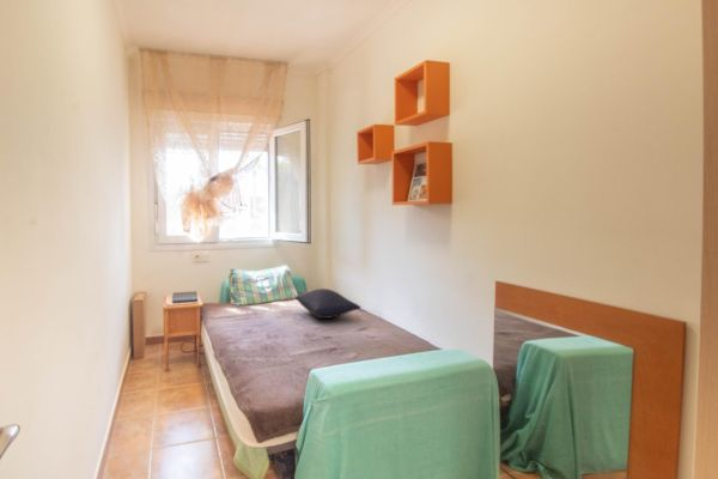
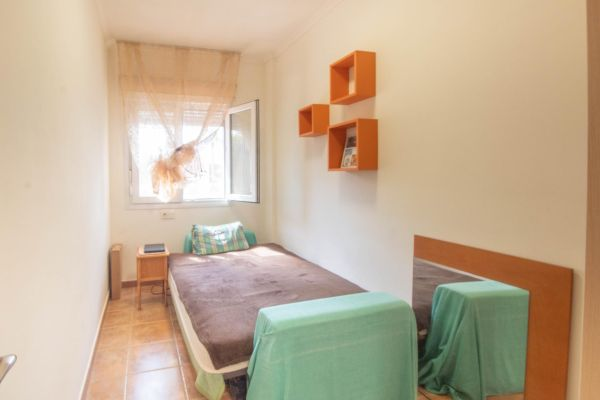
- pillow [294,287,361,320]
